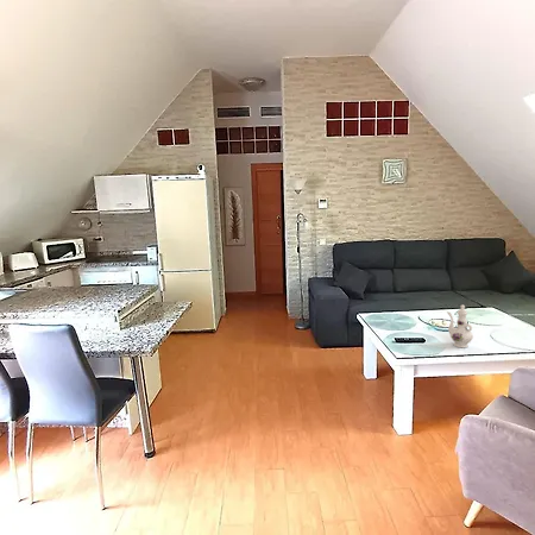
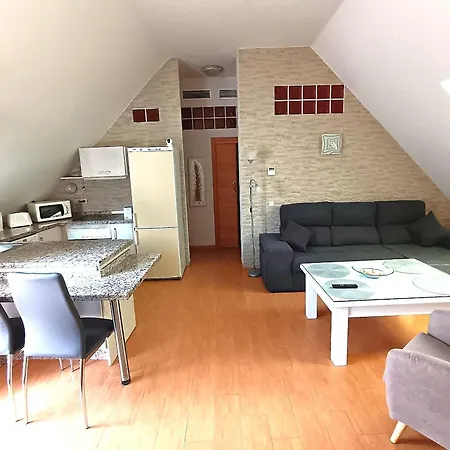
- chinaware [446,303,474,348]
